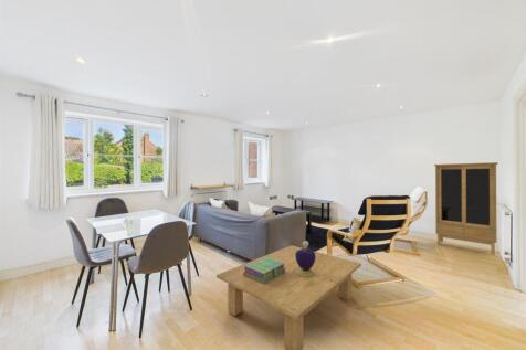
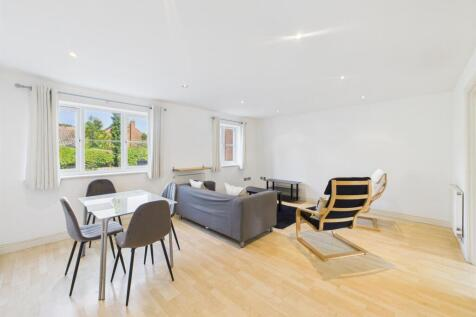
- stack of books [243,257,286,284]
- decorative container [295,240,316,277]
- coffee table [215,244,362,350]
- cupboard [433,161,498,256]
